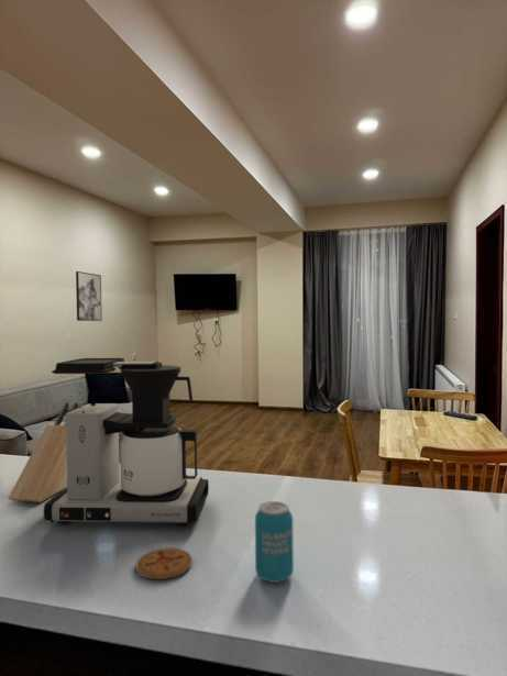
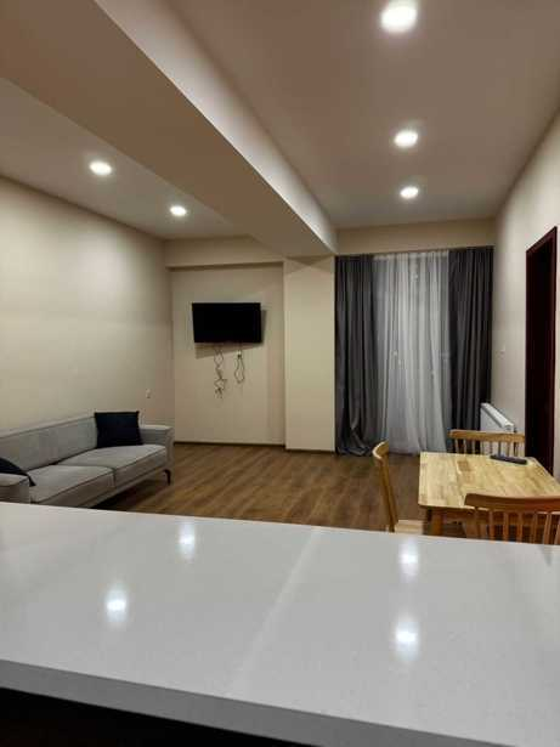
- wall art [75,270,103,322]
- knife block [7,401,88,503]
- coffee maker [43,357,210,528]
- coaster [134,546,194,580]
- beverage can [254,500,295,584]
